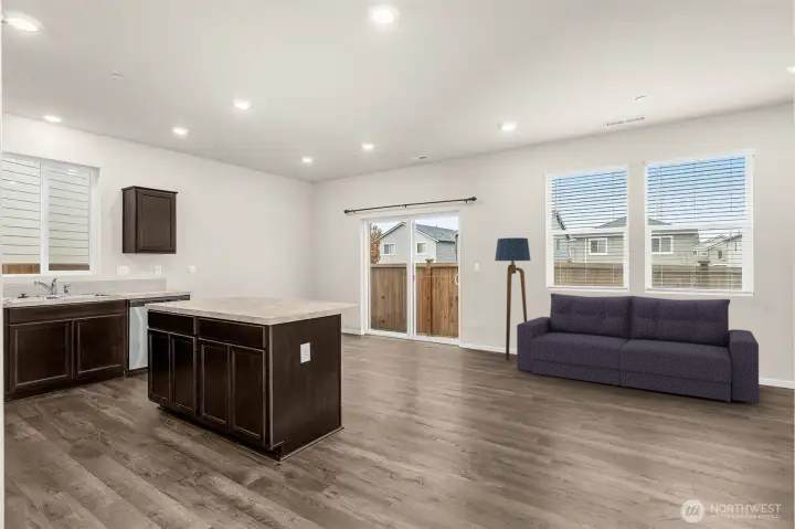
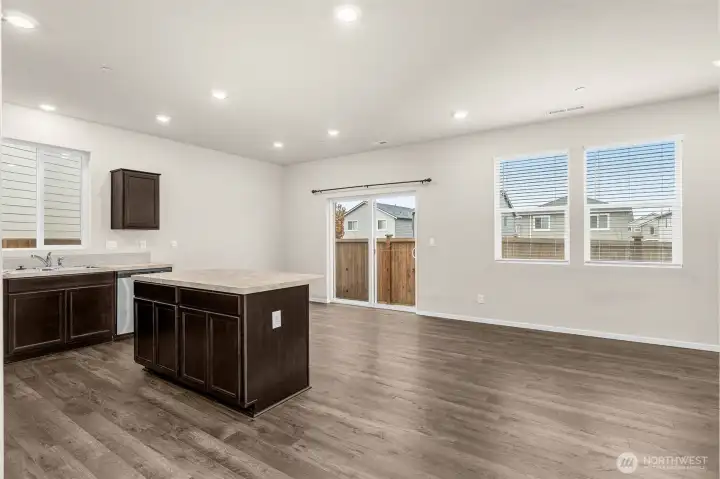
- sofa [516,293,760,404]
- floor lamp [494,236,532,361]
